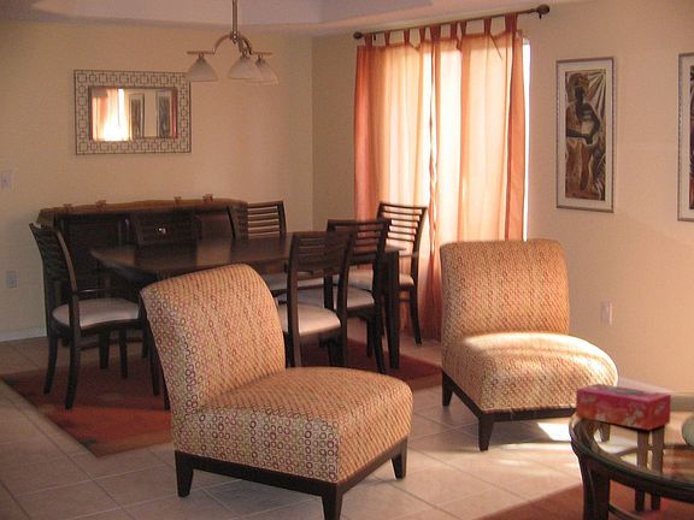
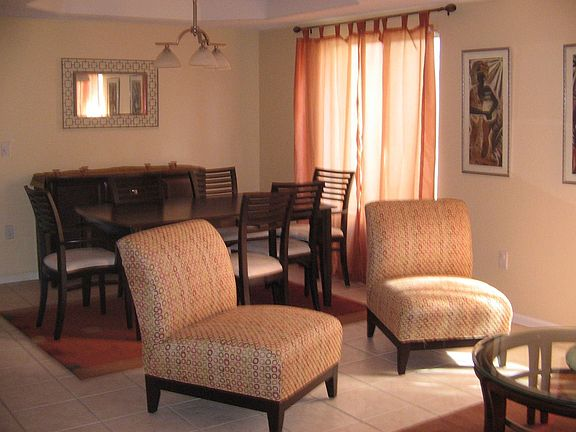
- tissue box [575,383,672,431]
